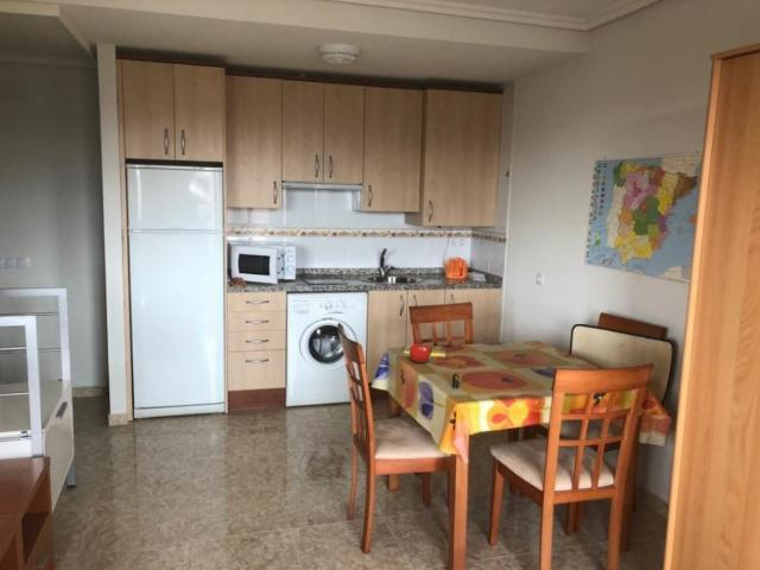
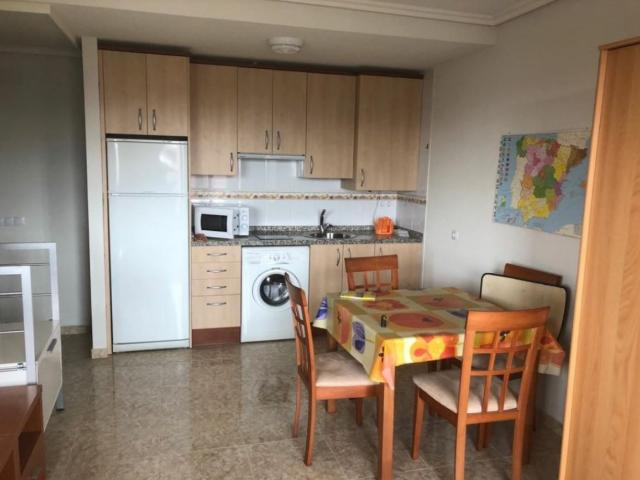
- fruit [408,340,432,363]
